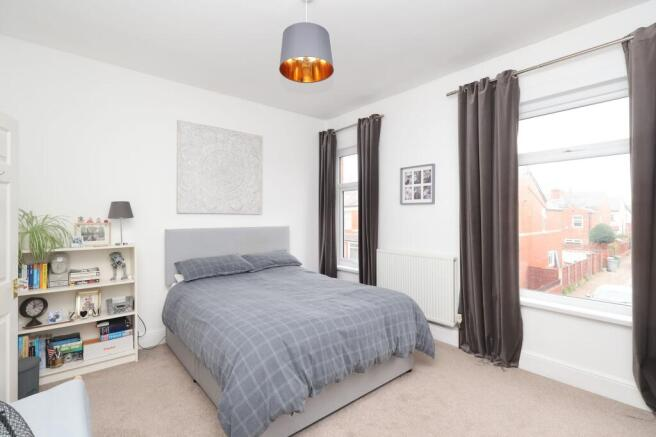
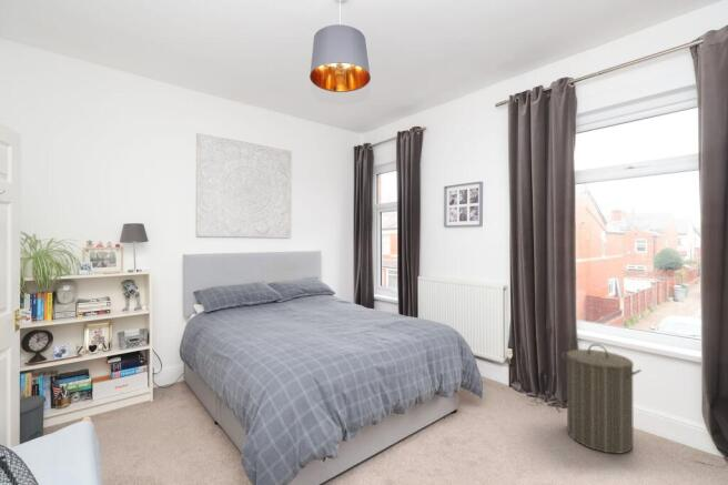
+ laundry hamper [562,343,643,455]
